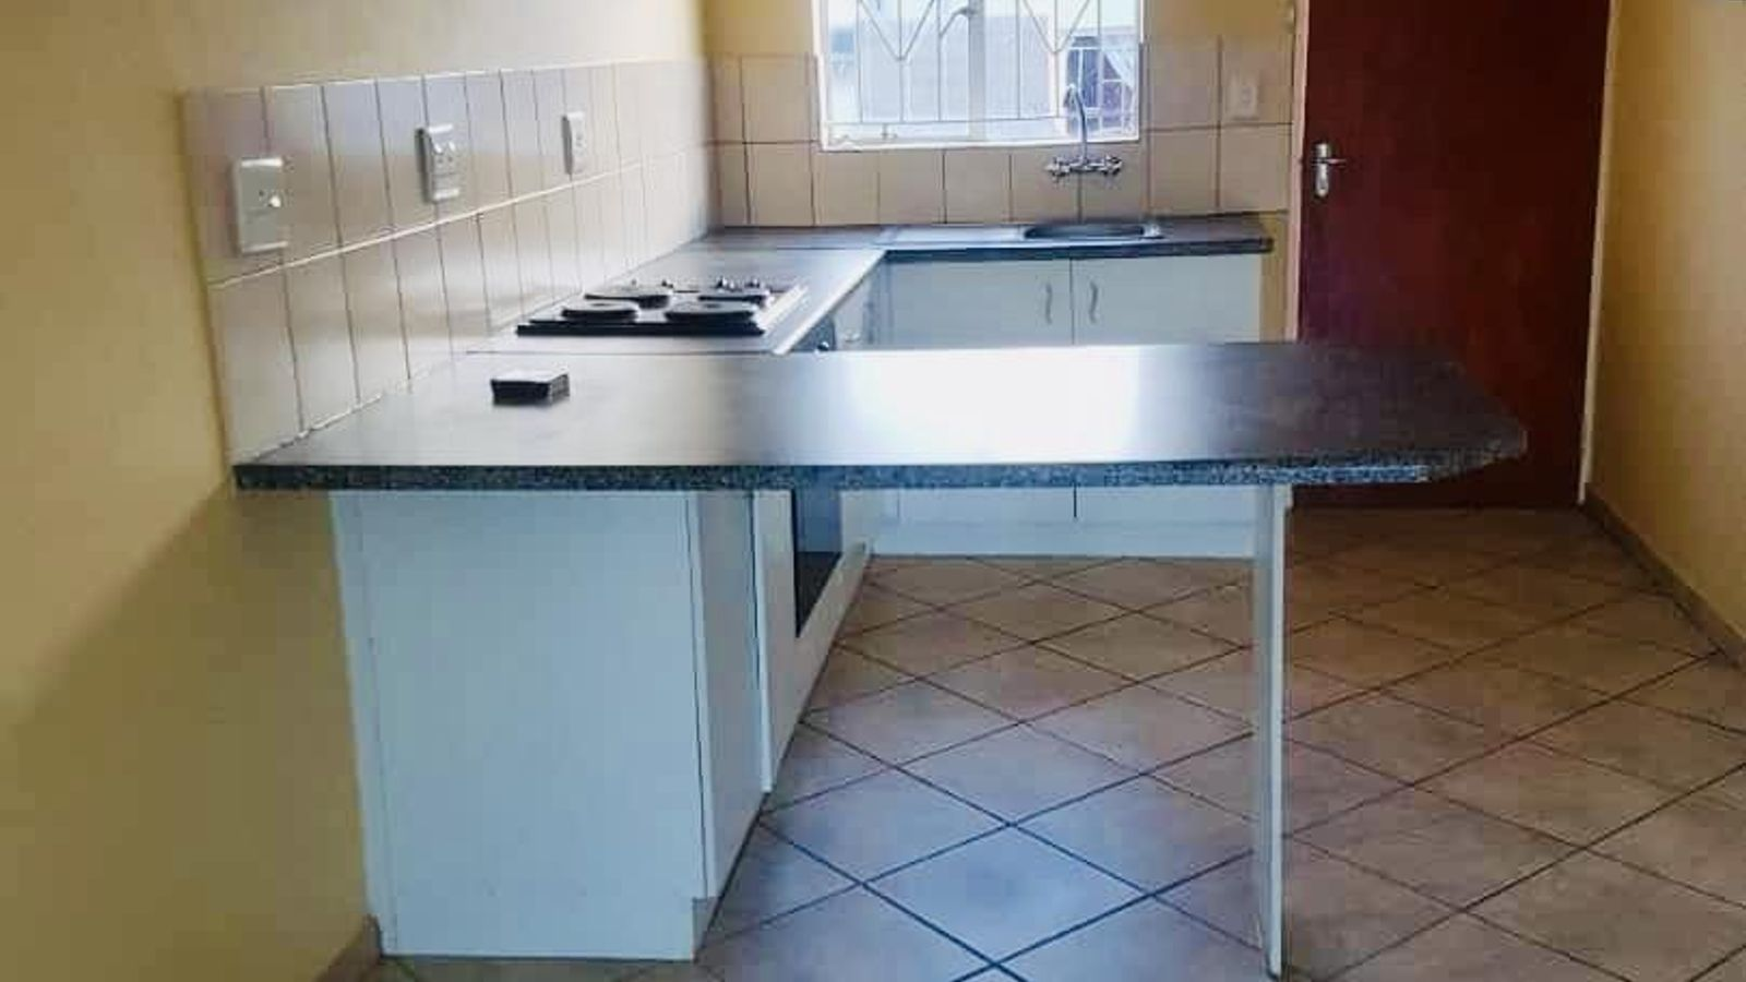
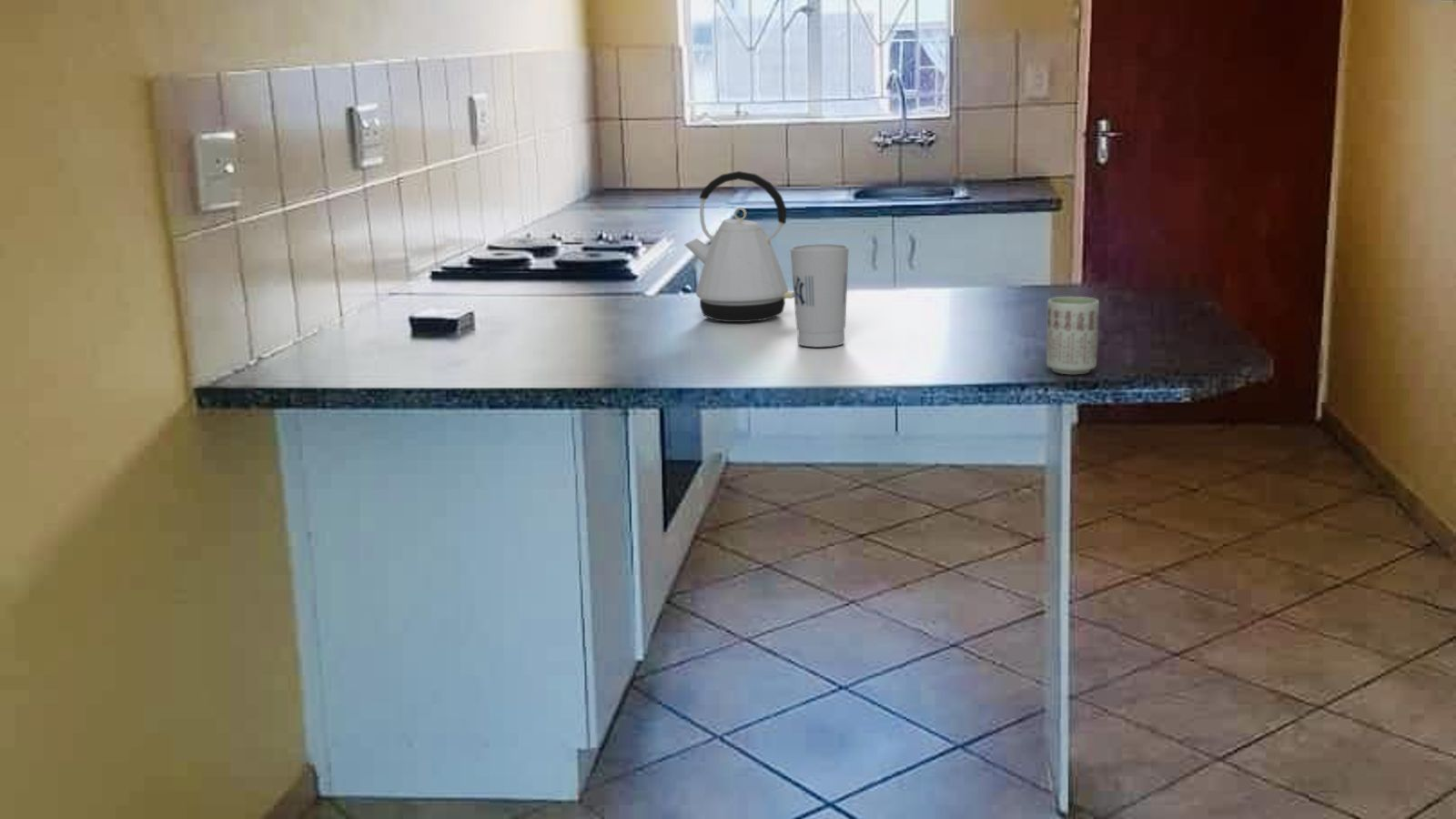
+ cup [789,243,850,348]
+ kettle [683,170,794,323]
+ cup [1046,296,1100,375]
